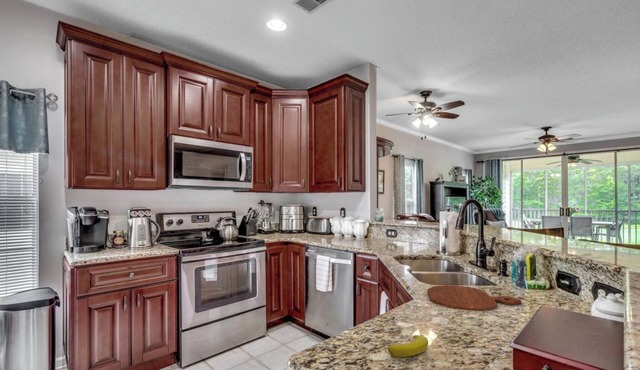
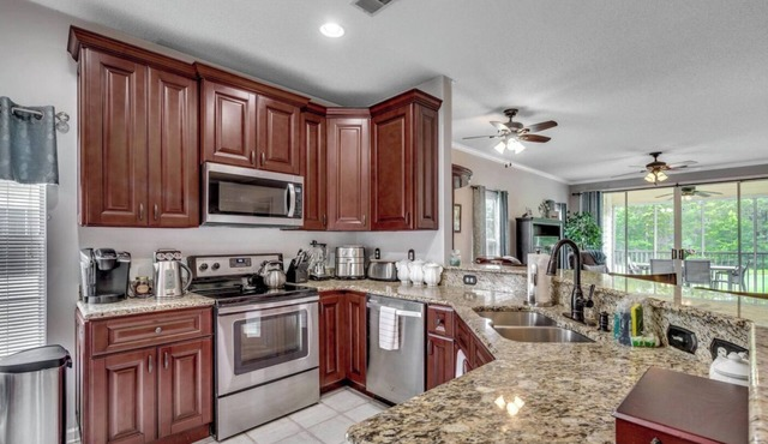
- banana [387,334,429,358]
- cutting board [426,284,522,312]
